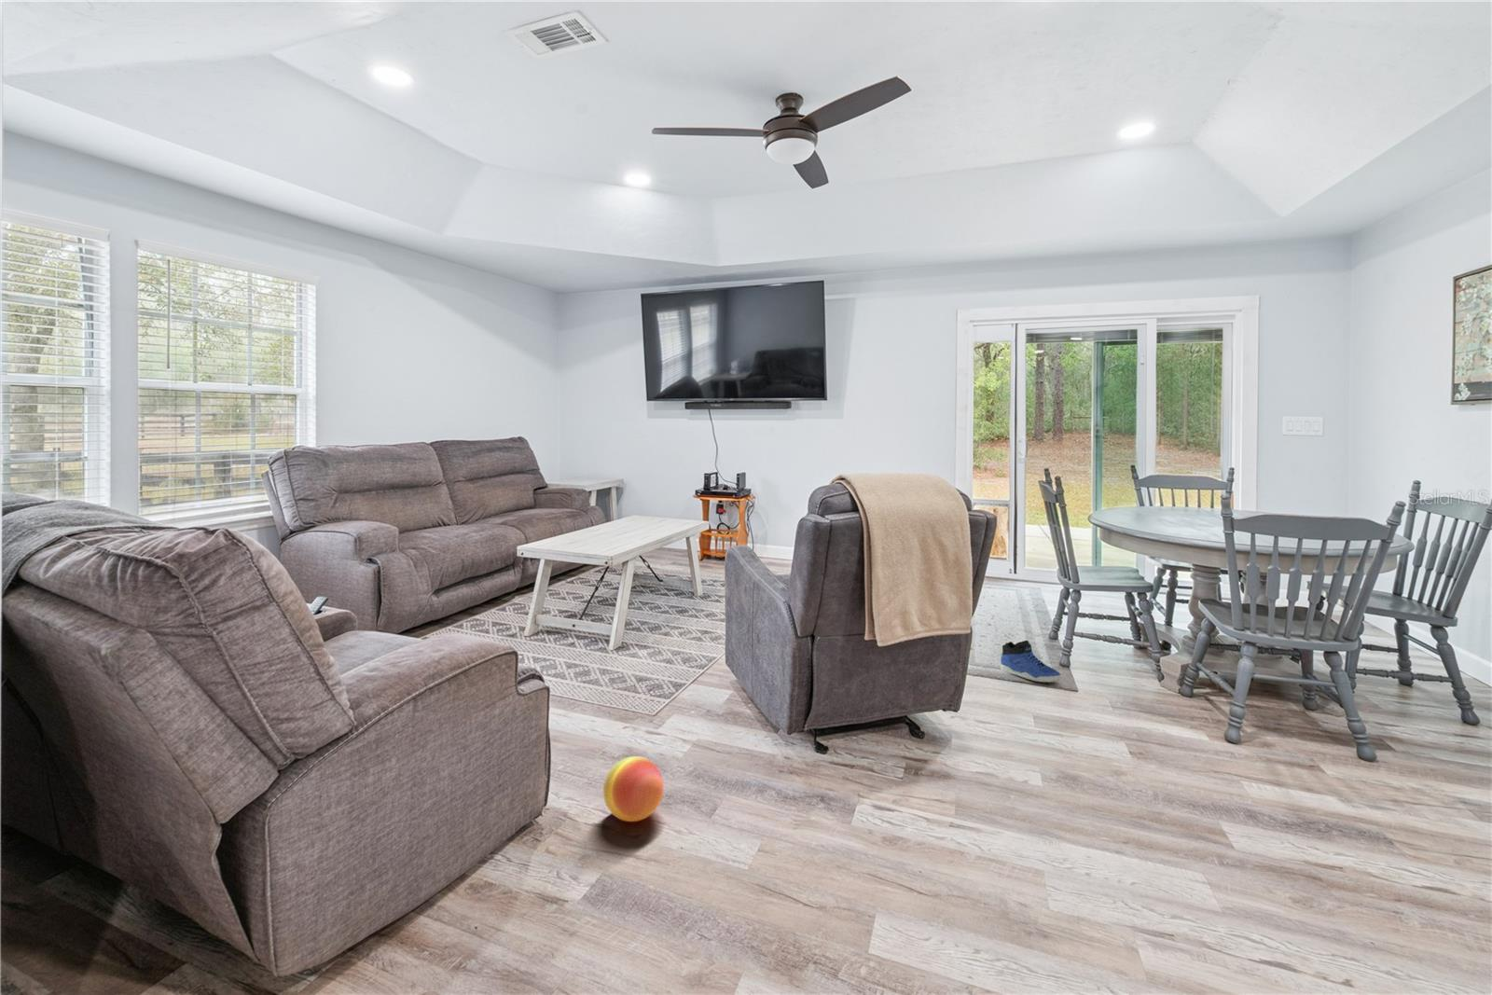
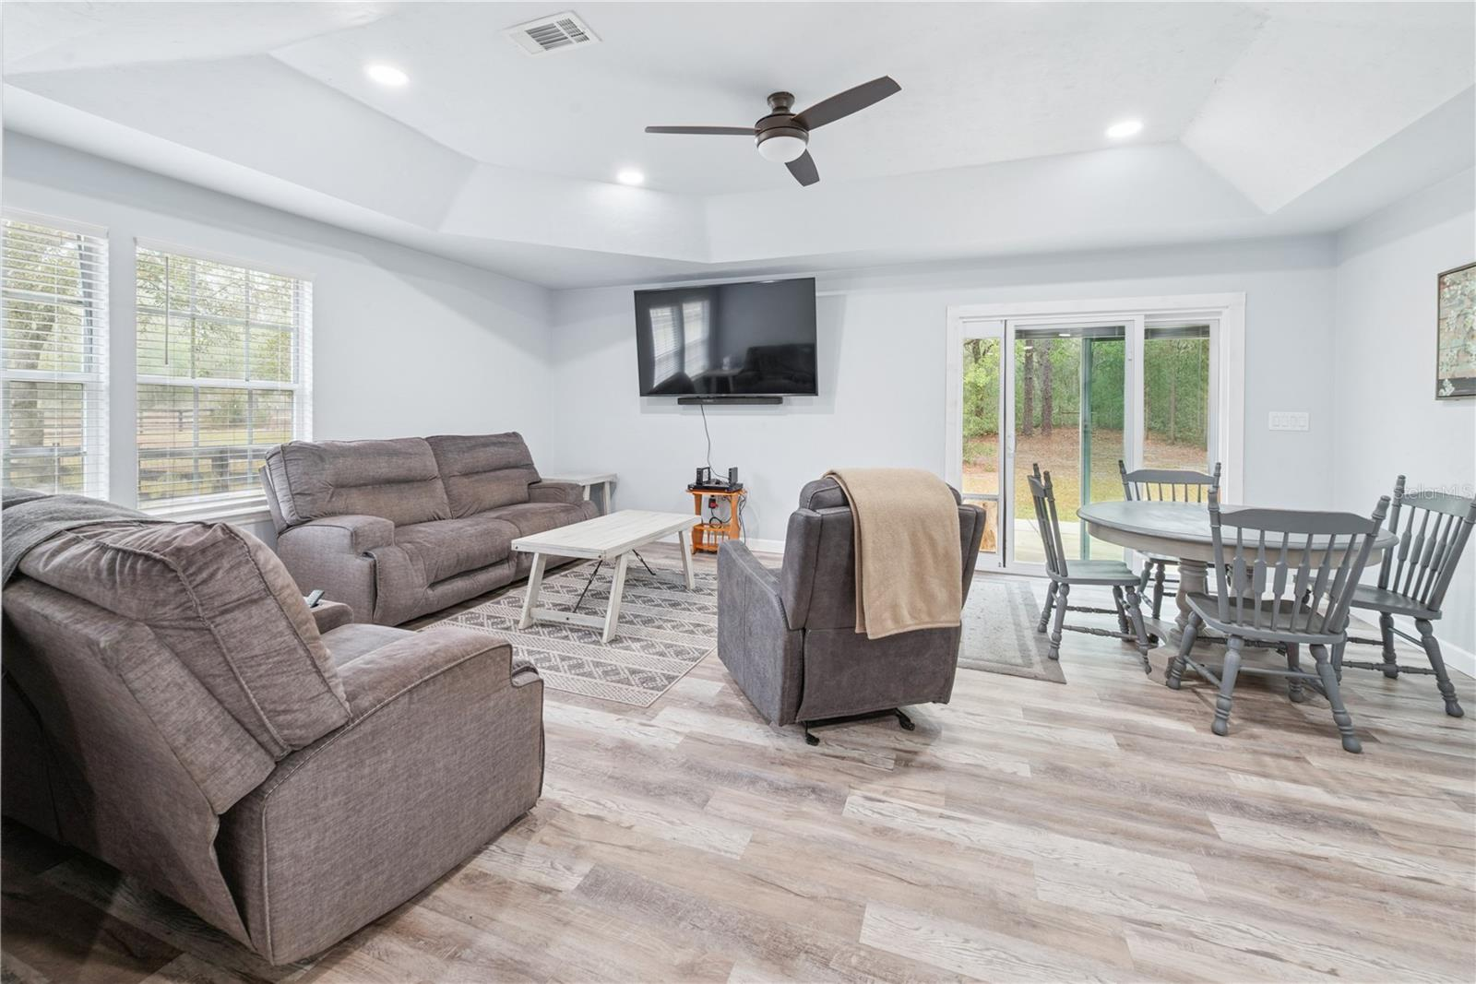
- sneaker [999,640,1062,684]
- ball [603,755,665,823]
